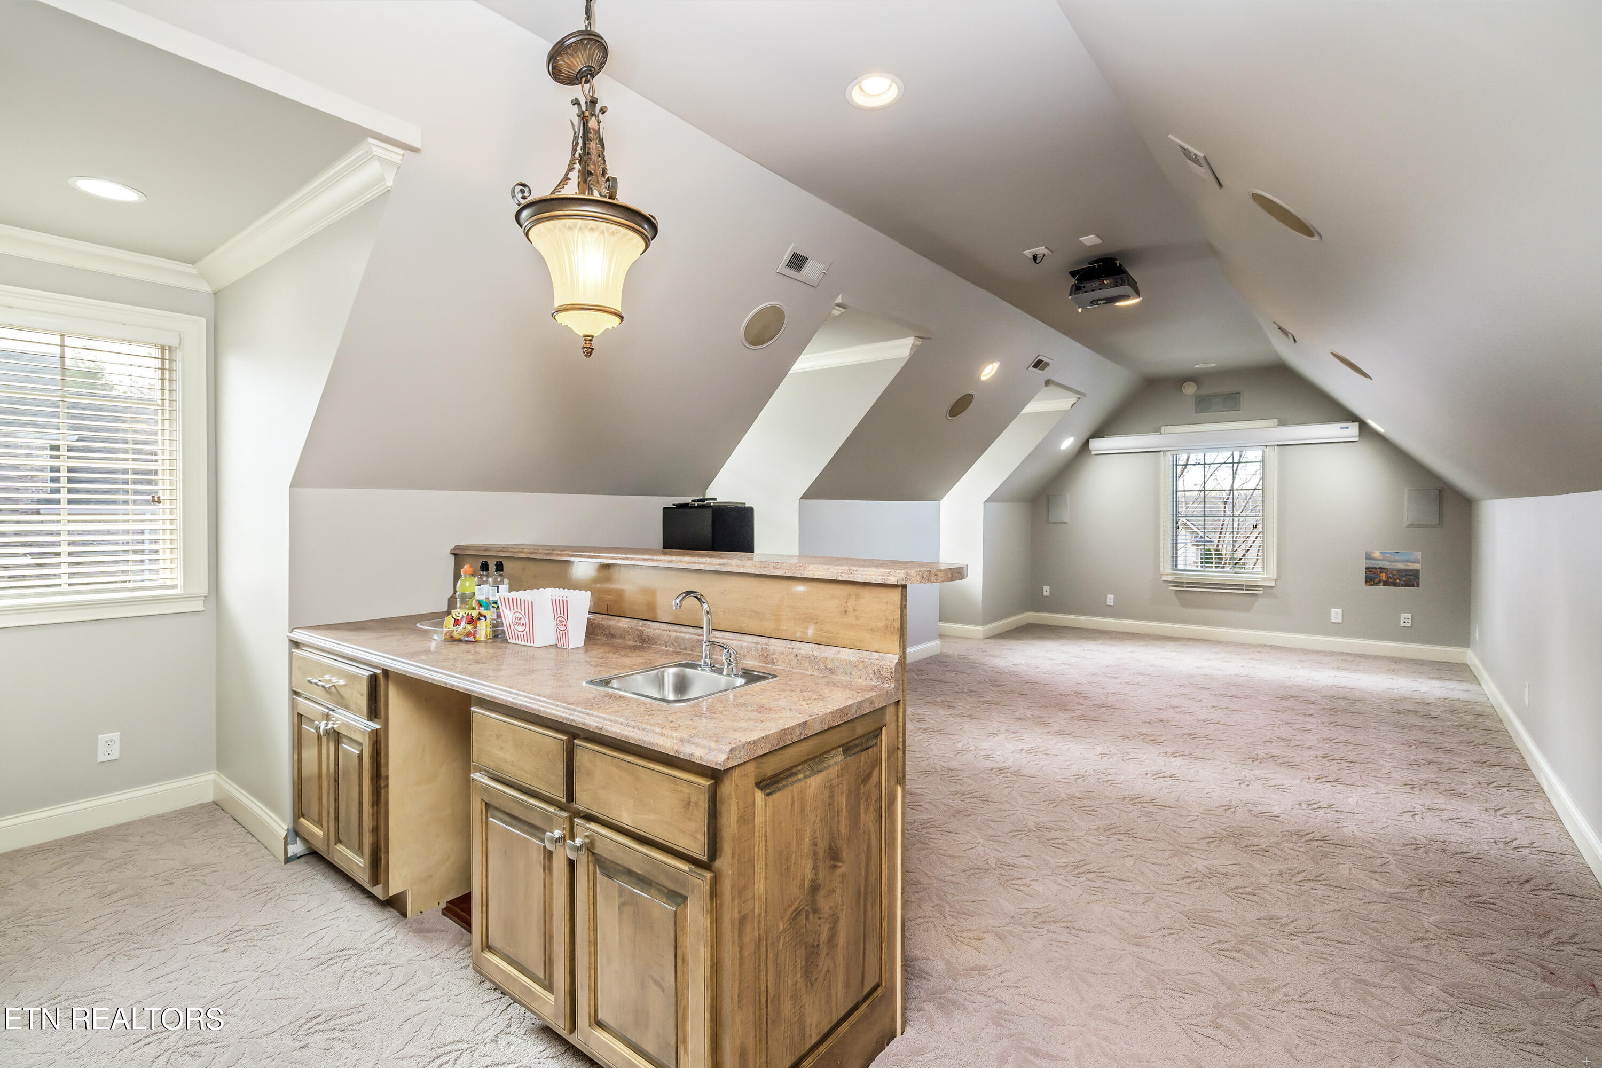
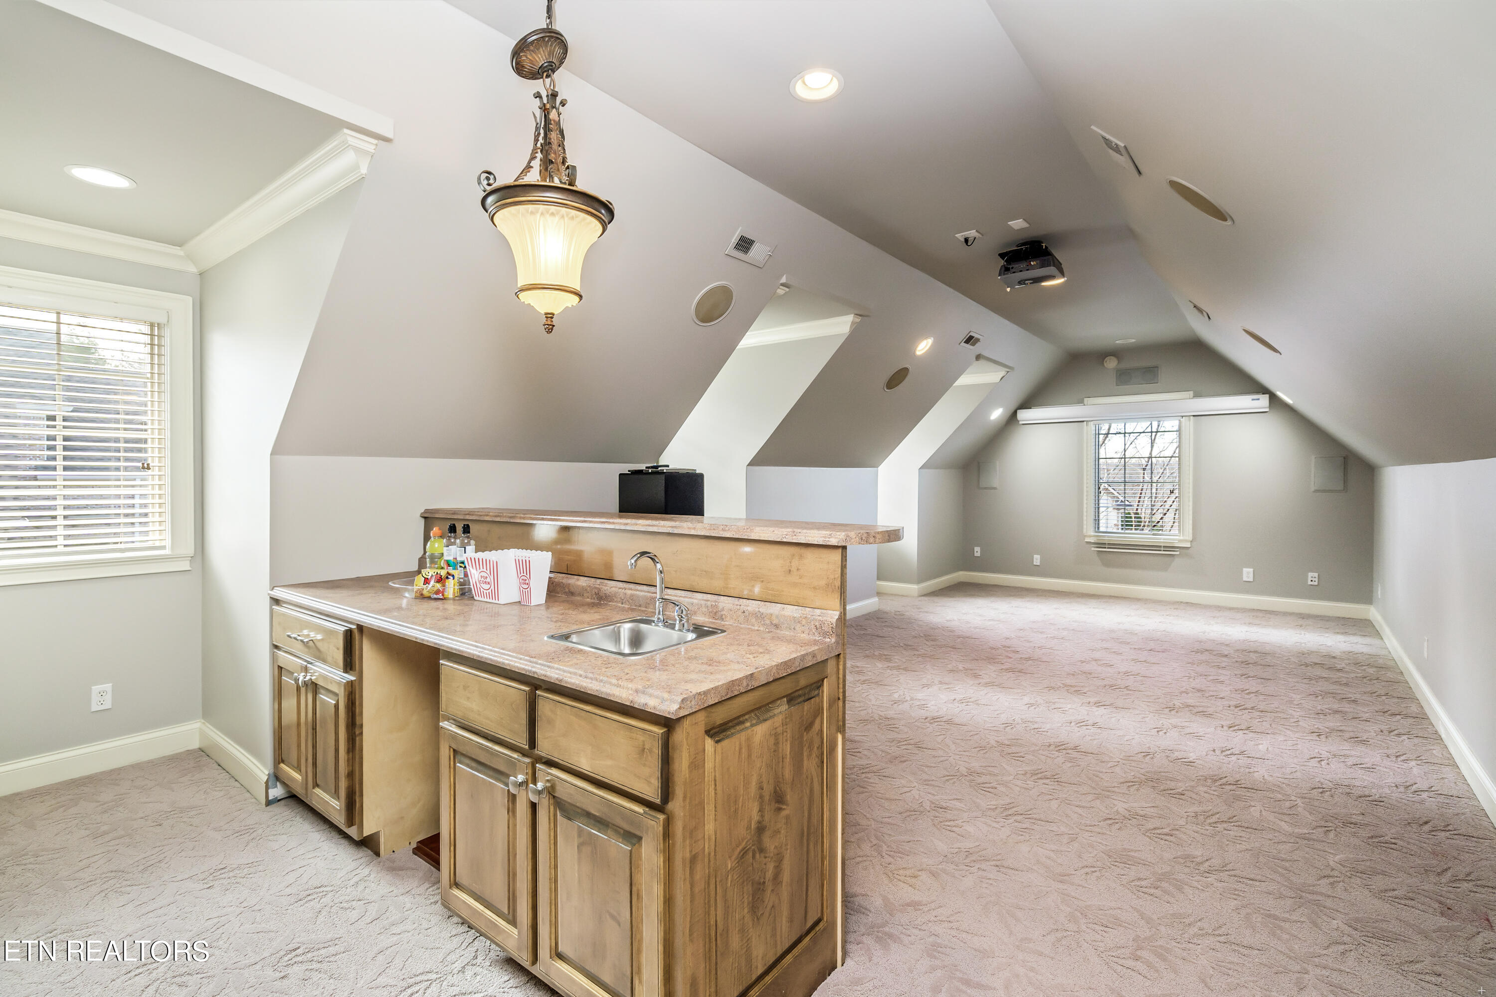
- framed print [1364,549,1422,589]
